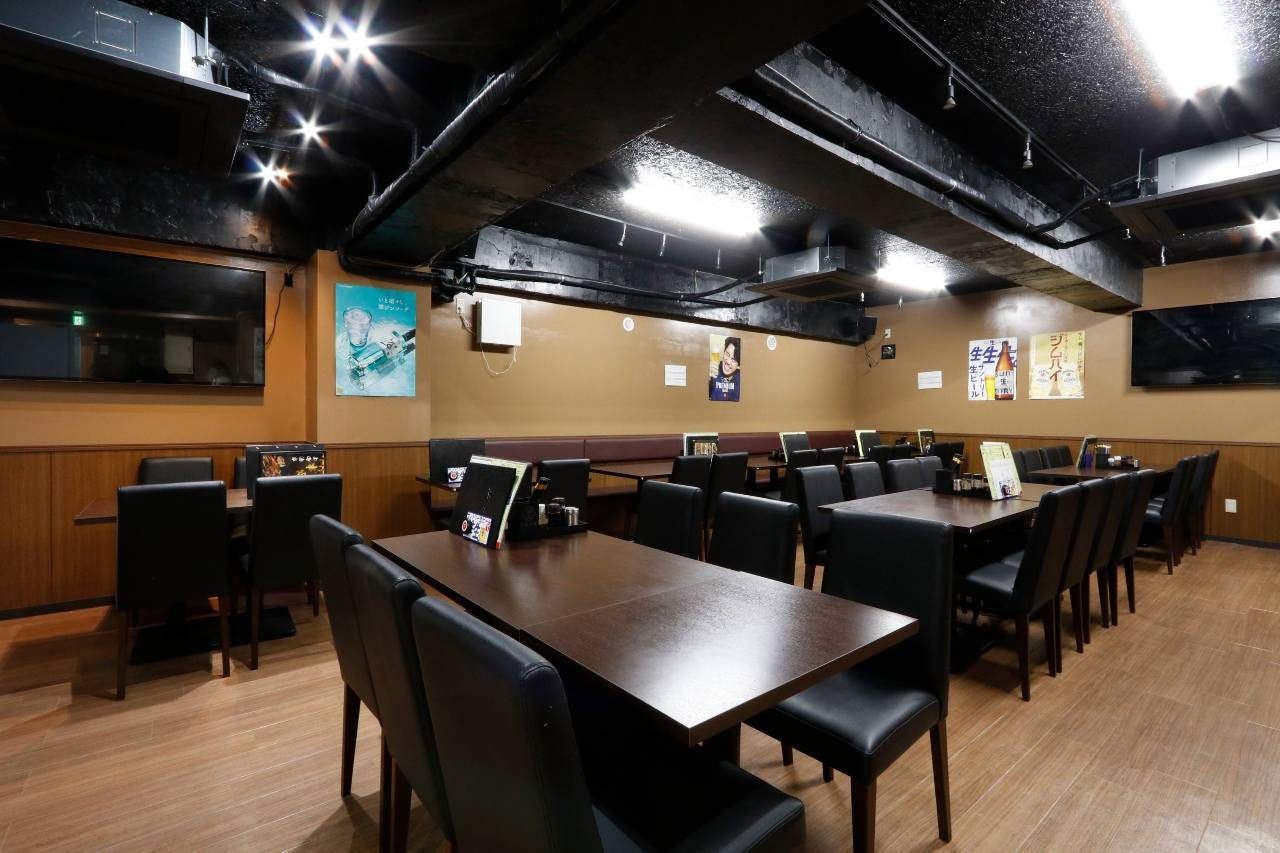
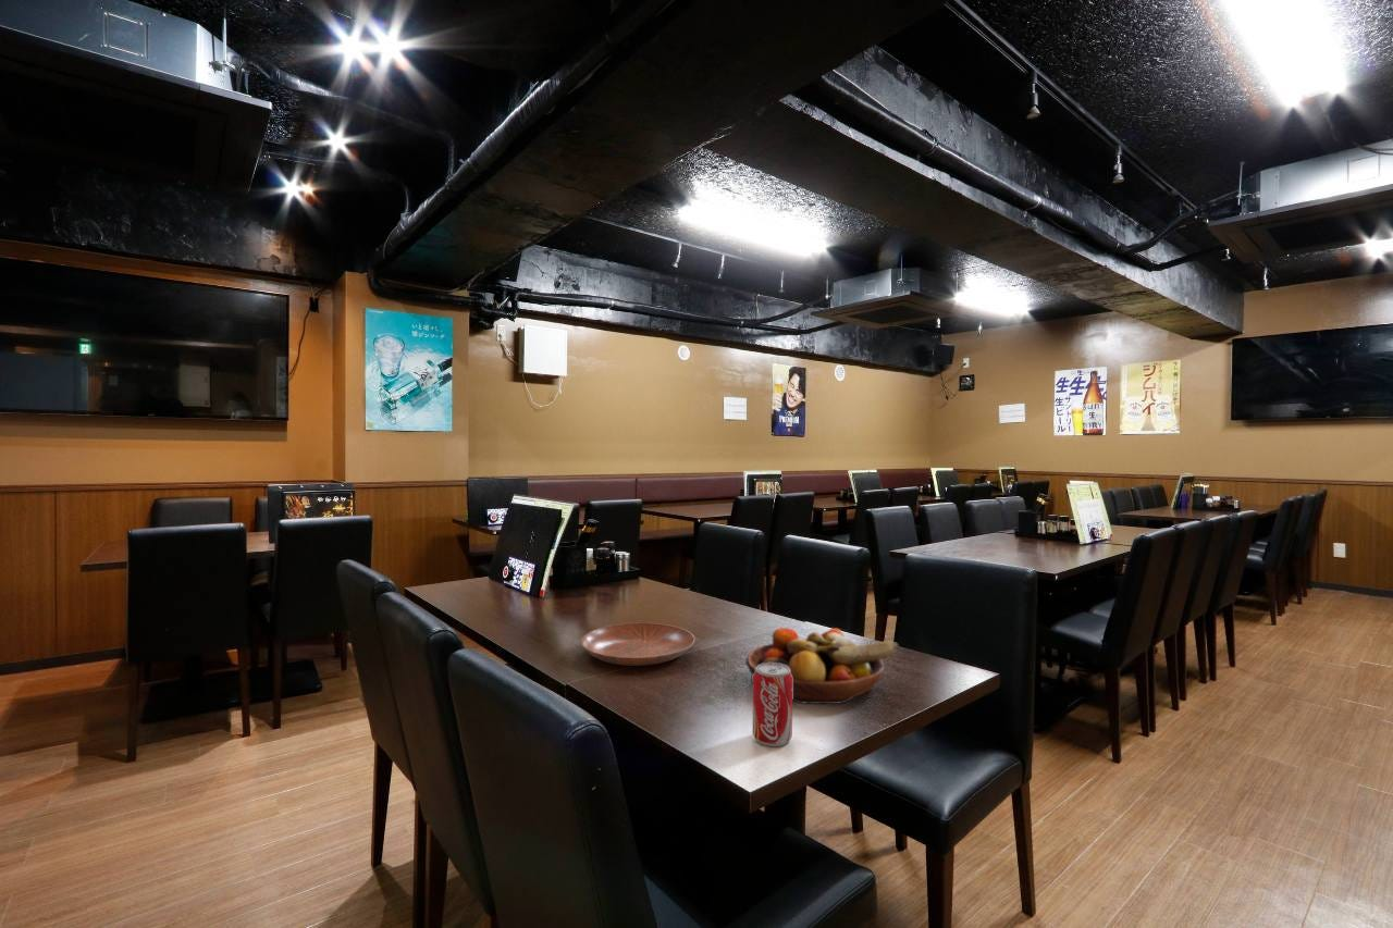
+ bowl [580,622,696,667]
+ fruit bowl [744,627,900,705]
+ beverage can [751,663,793,747]
